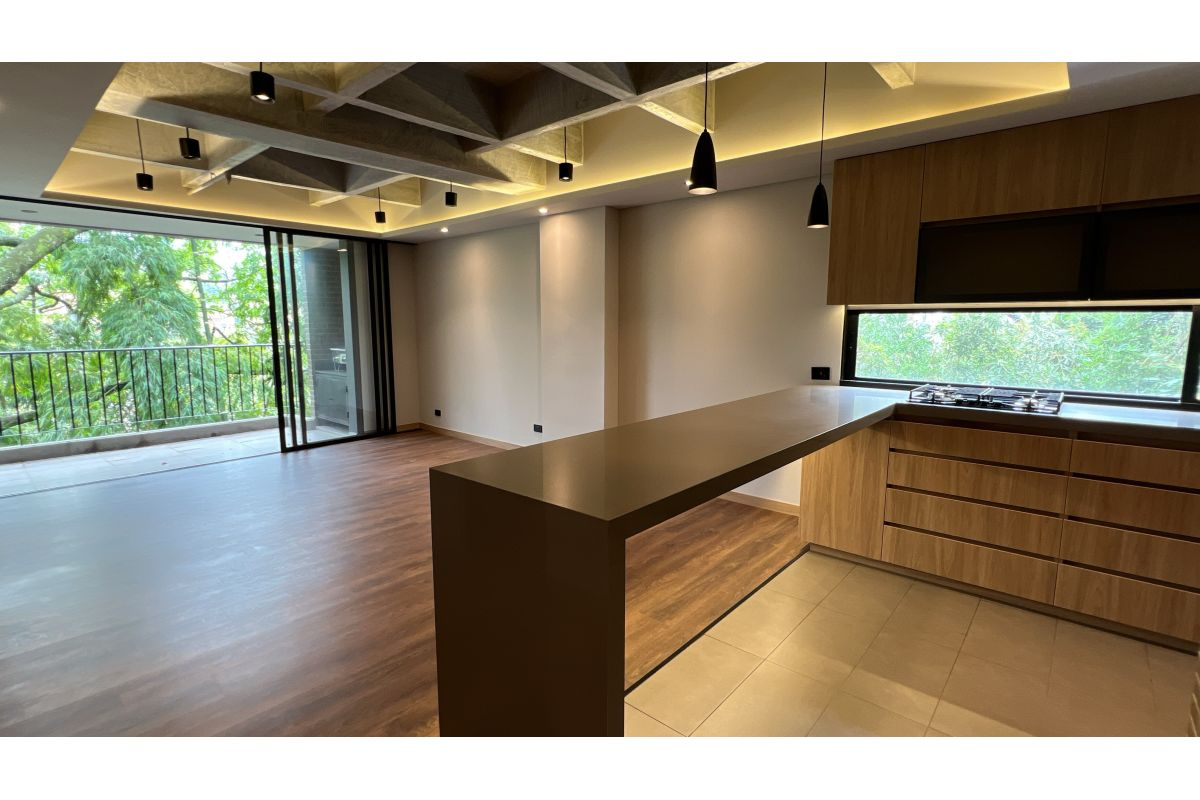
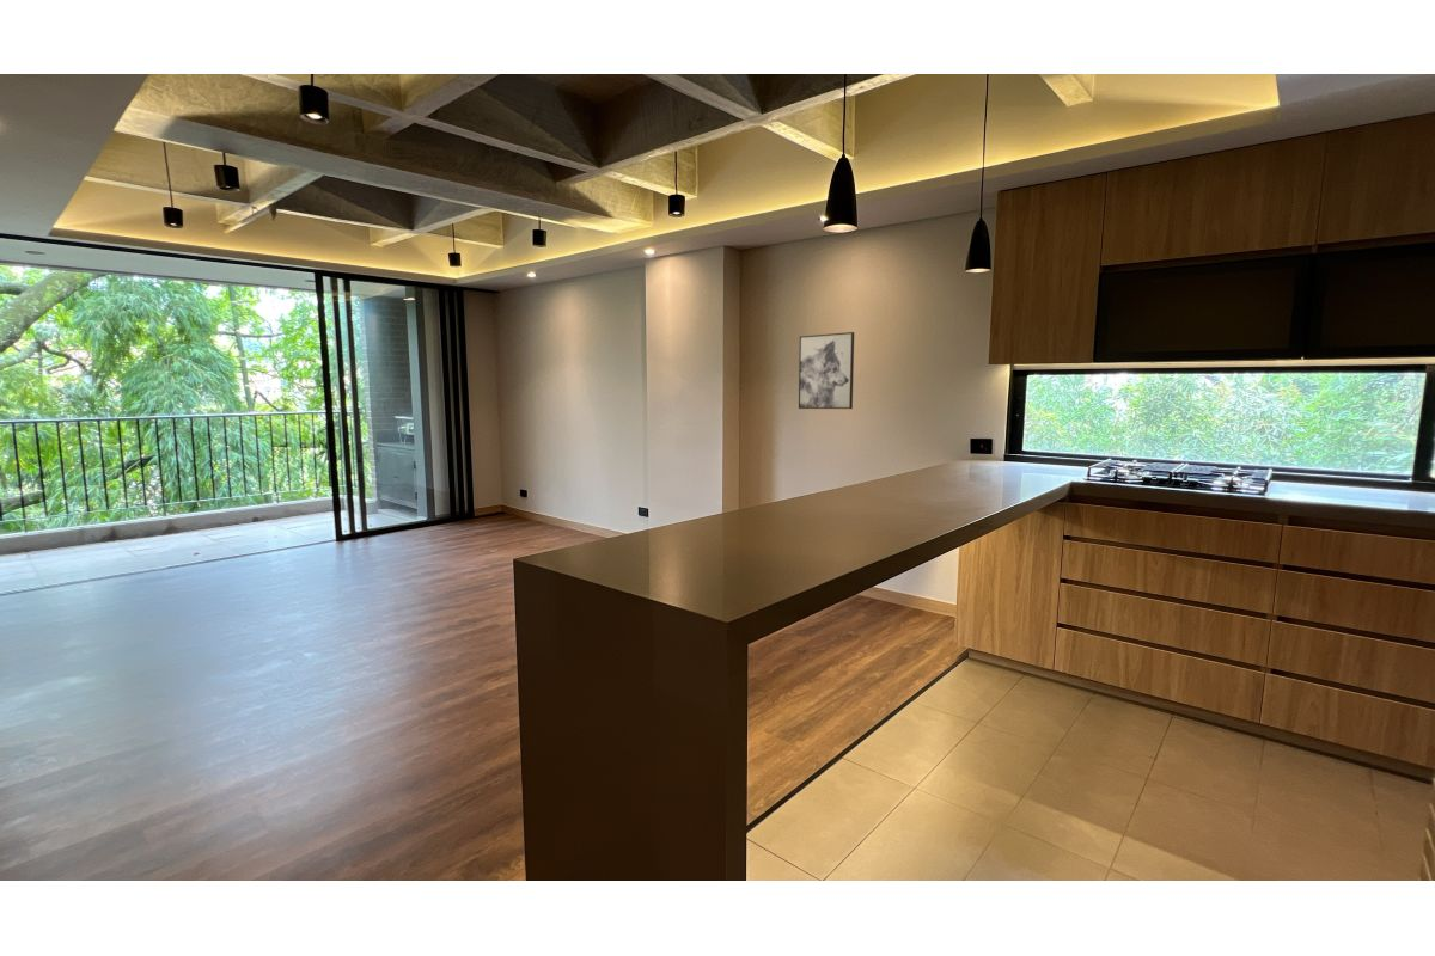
+ wall art [798,331,855,410]
